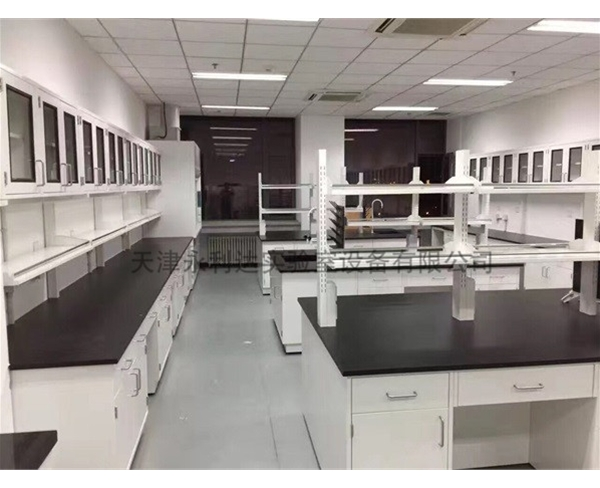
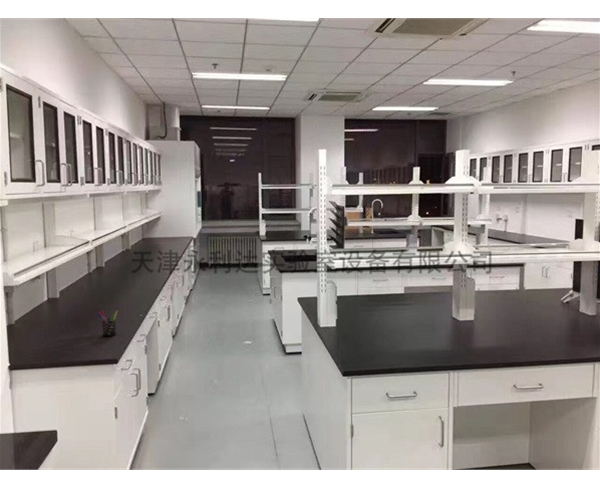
+ pen holder [97,309,119,338]
